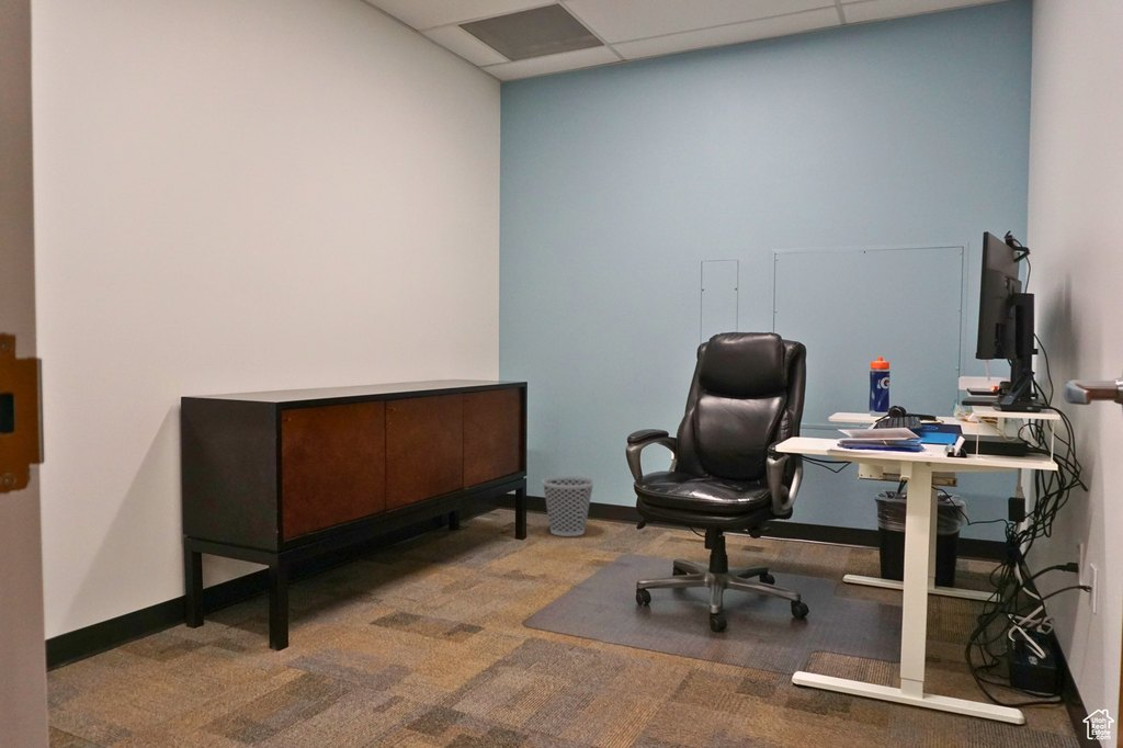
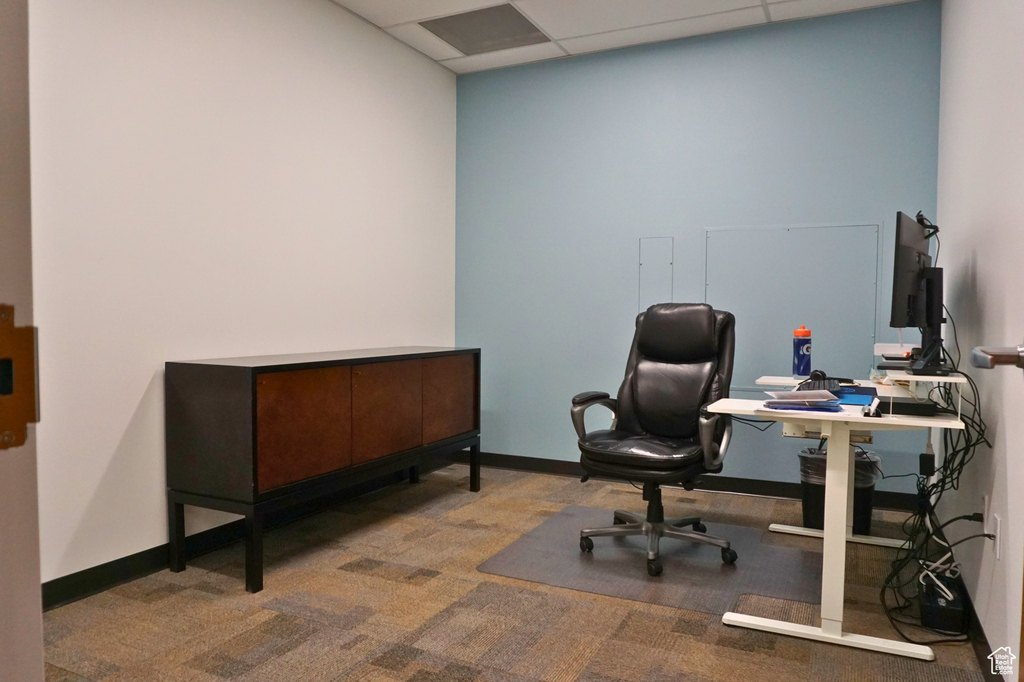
- wastebasket [541,475,595,537]
